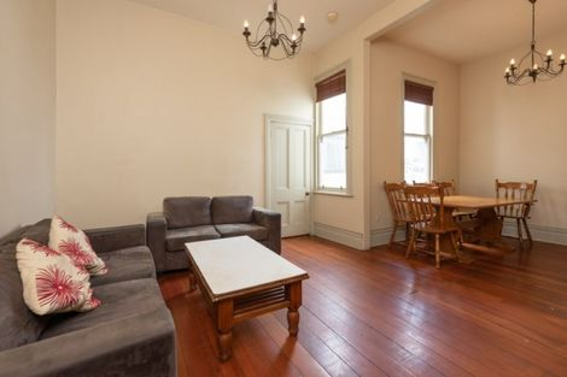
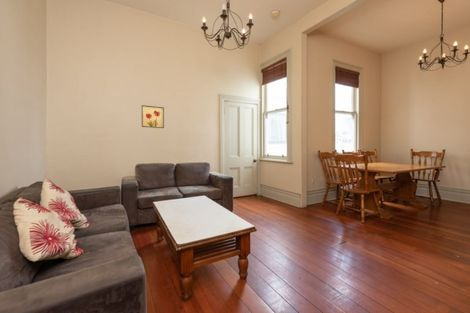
+ wall art [141,104,165,129]
